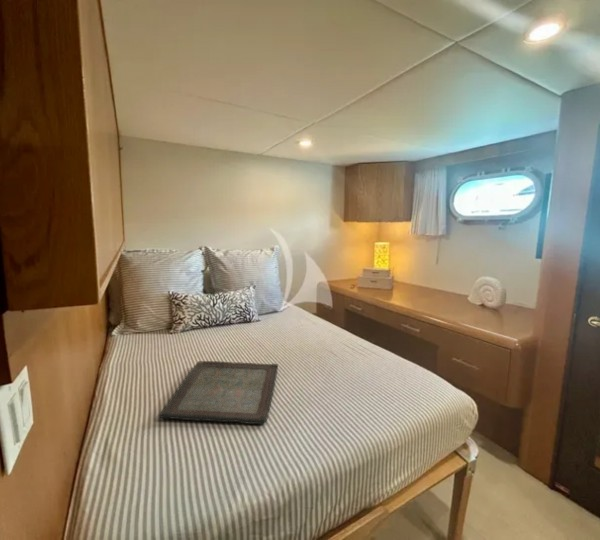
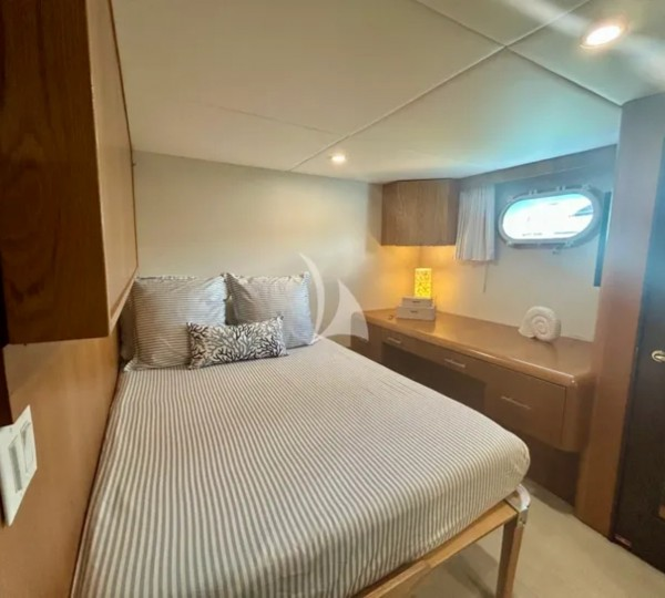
- serving tray [159,360,279,425]
